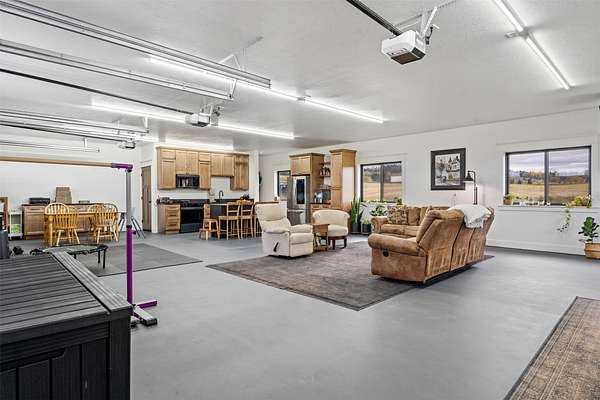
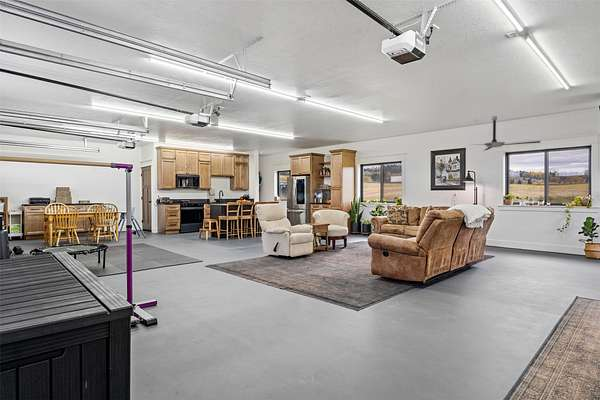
+ ceiling fan [469,115,541,152]
